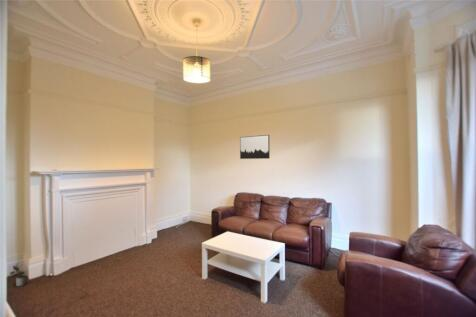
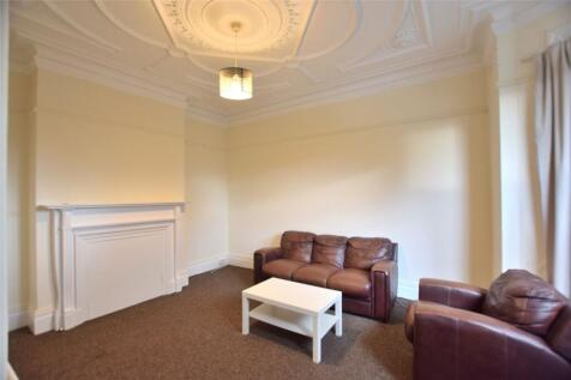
- potted plant [9,262,29,287]
- wall art [239,134,271,160]
